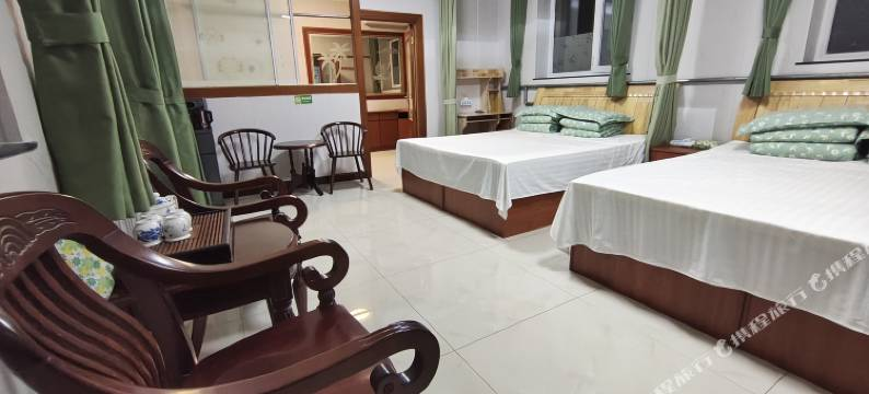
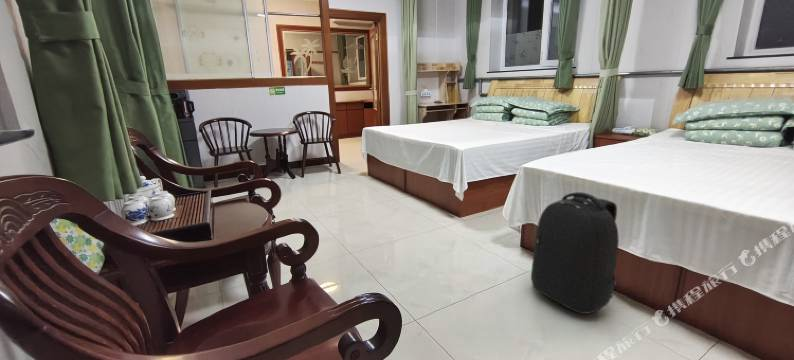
+ backpack [530,191,620,315]
